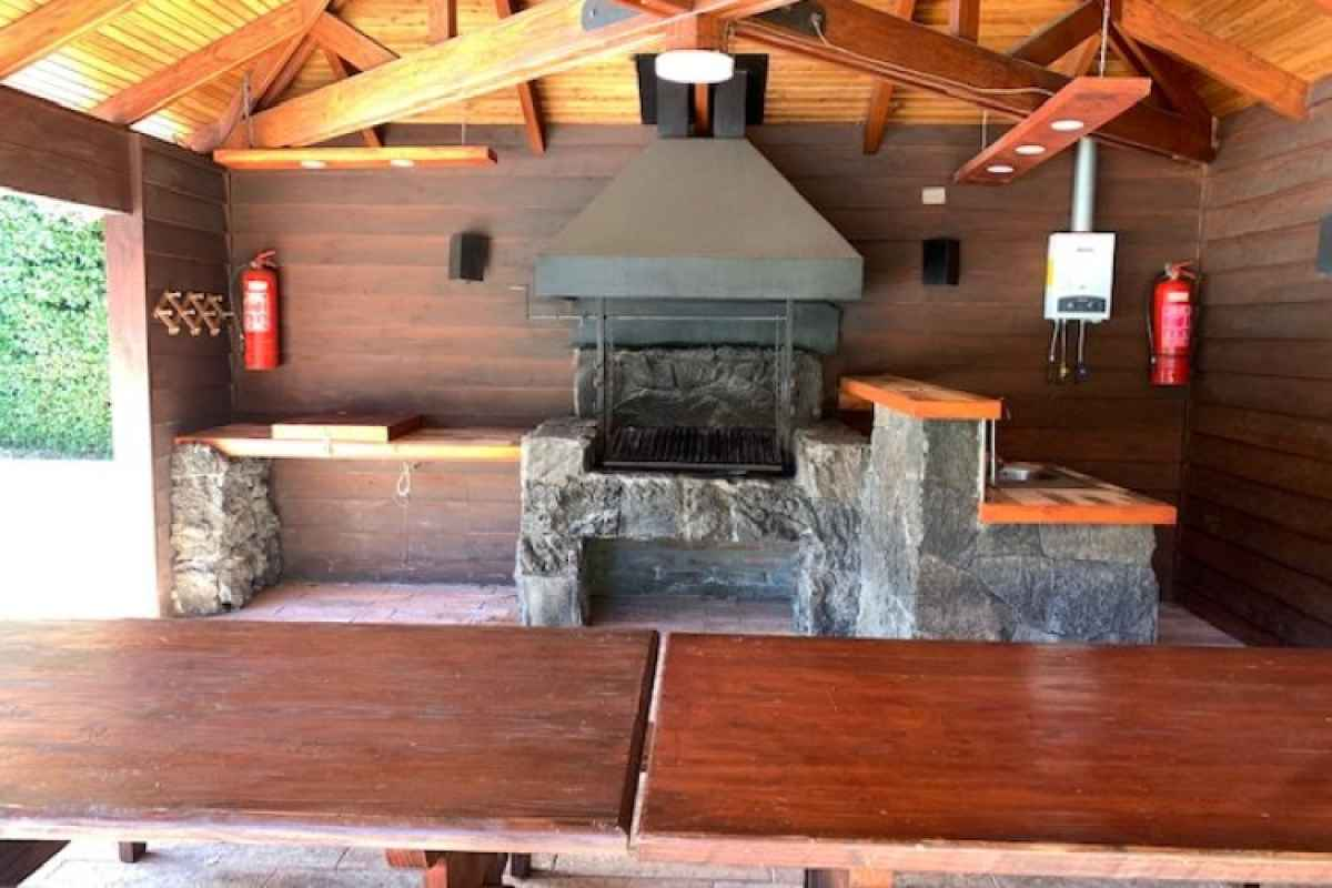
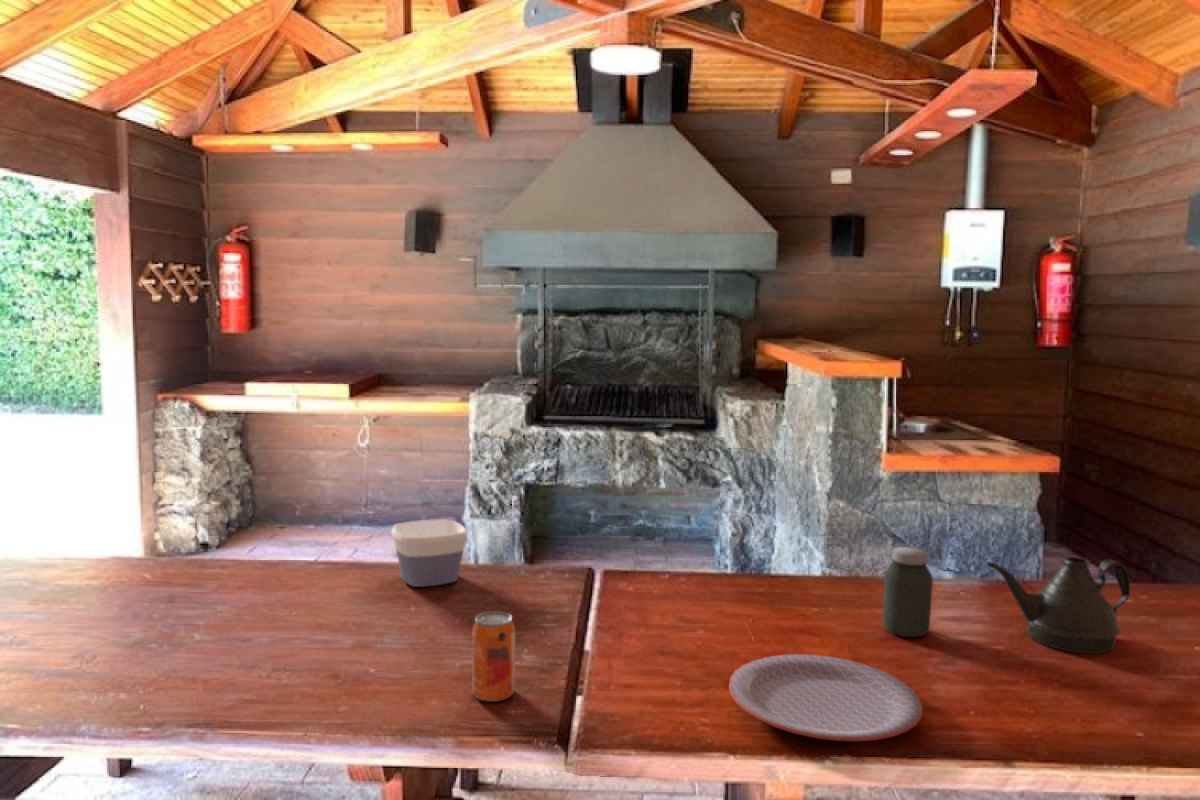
+ beverage can [471,610,516,703]
+ plate [728,653,924,742]
+ teapot [985,556,1131,655]
+ jar [882,546,933,638]
+ bowl [390,518,468,588]
